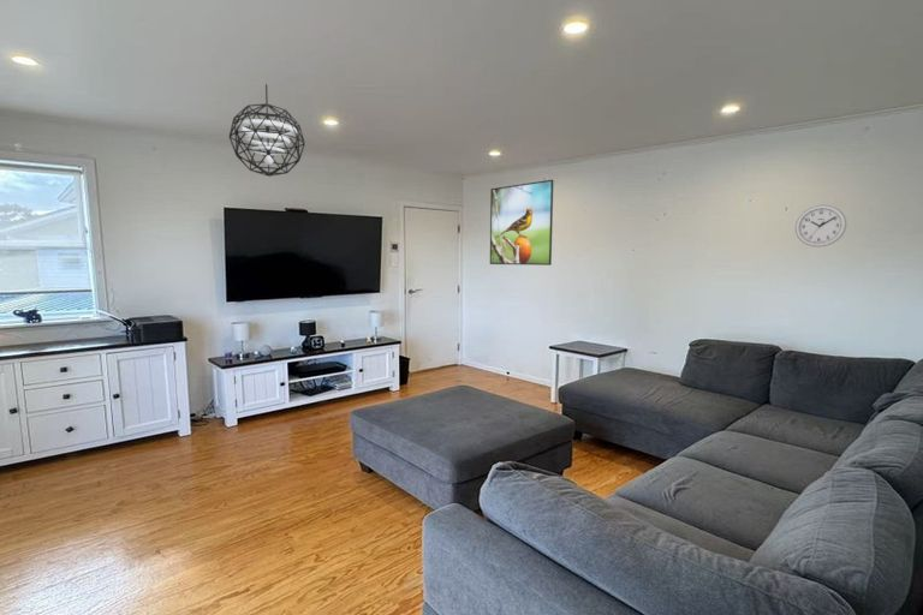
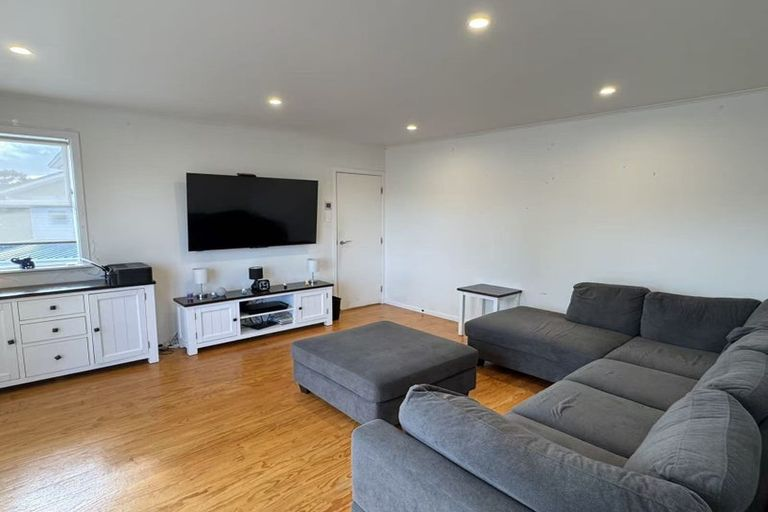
- wall clock [794,204,847,249]
- pendant light [228,83,306,178]
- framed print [489,179,554,267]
